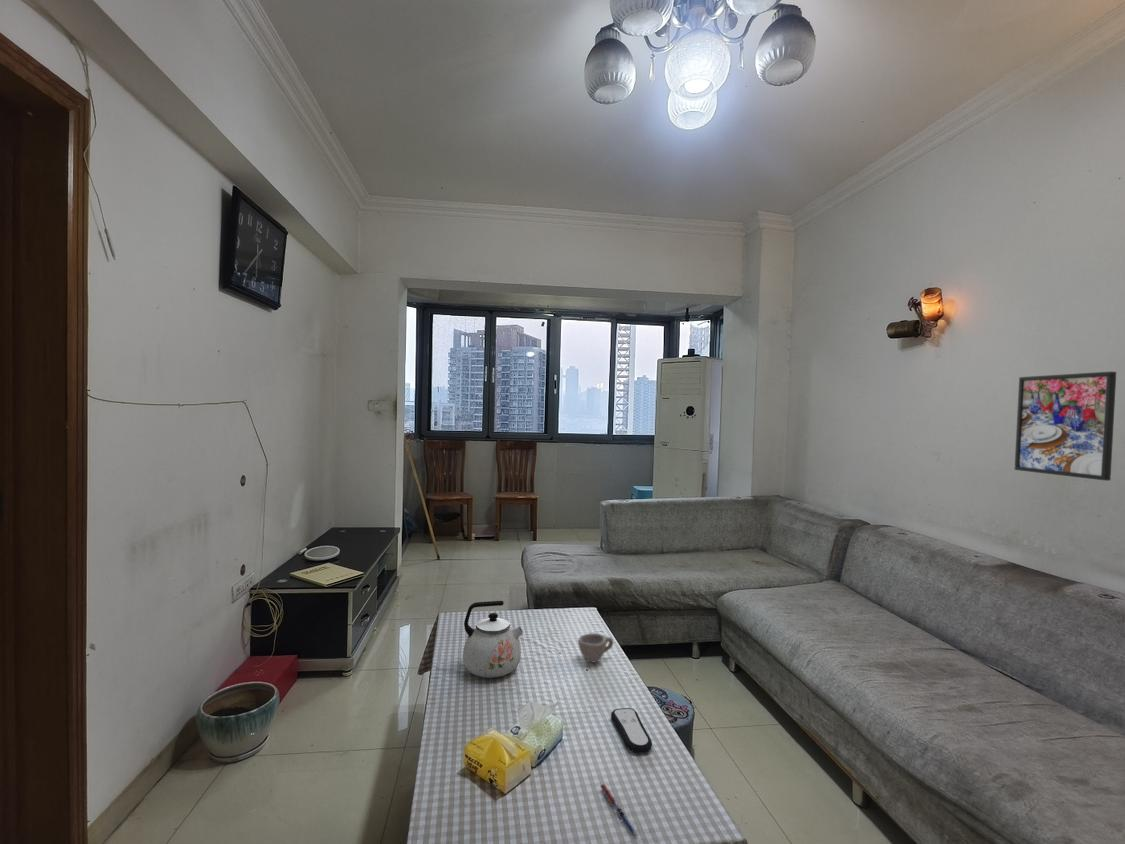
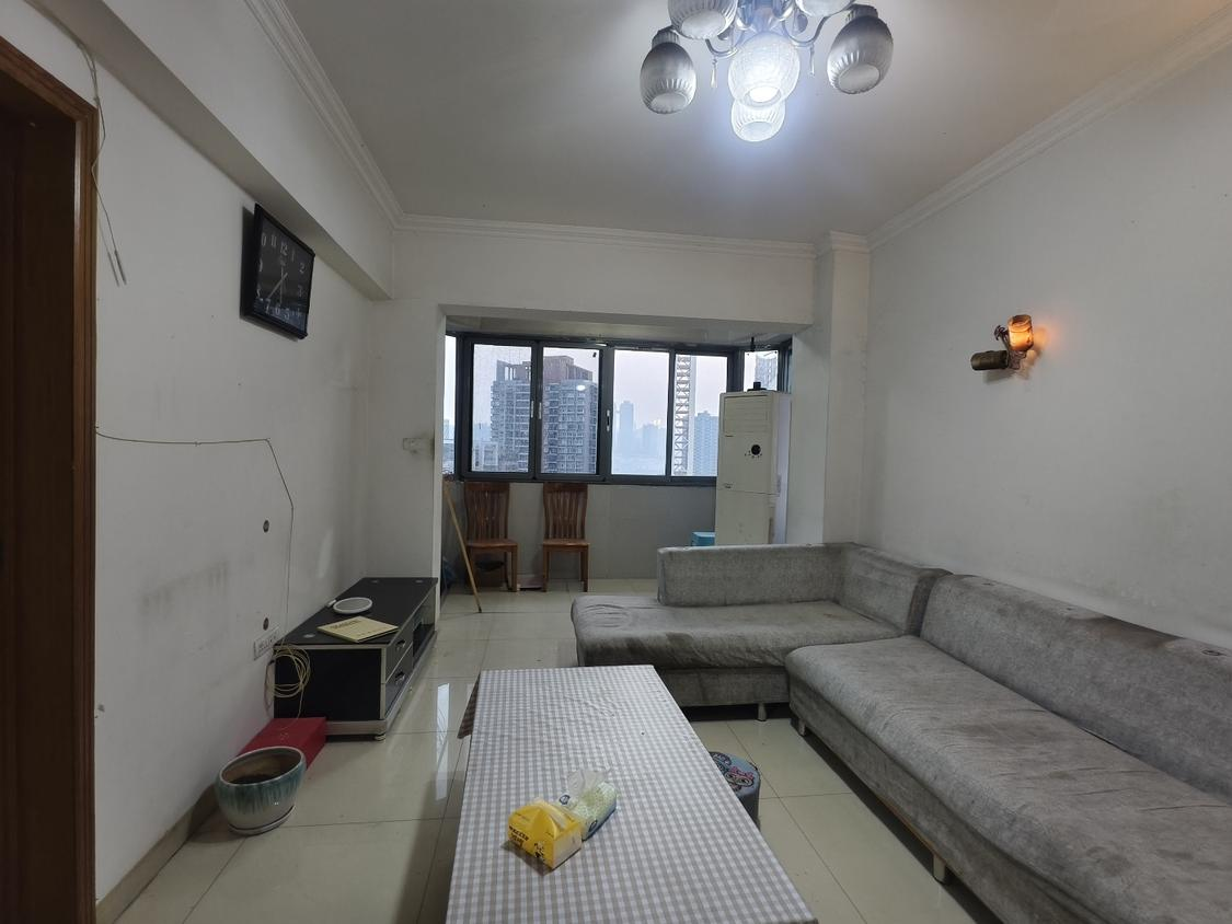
- kettle [462,600,524,679]
- remote control [610,707,653,754]
- pen [599,783,640,839]
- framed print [1014,371,1117,482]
- cup [577,632,614,663]
